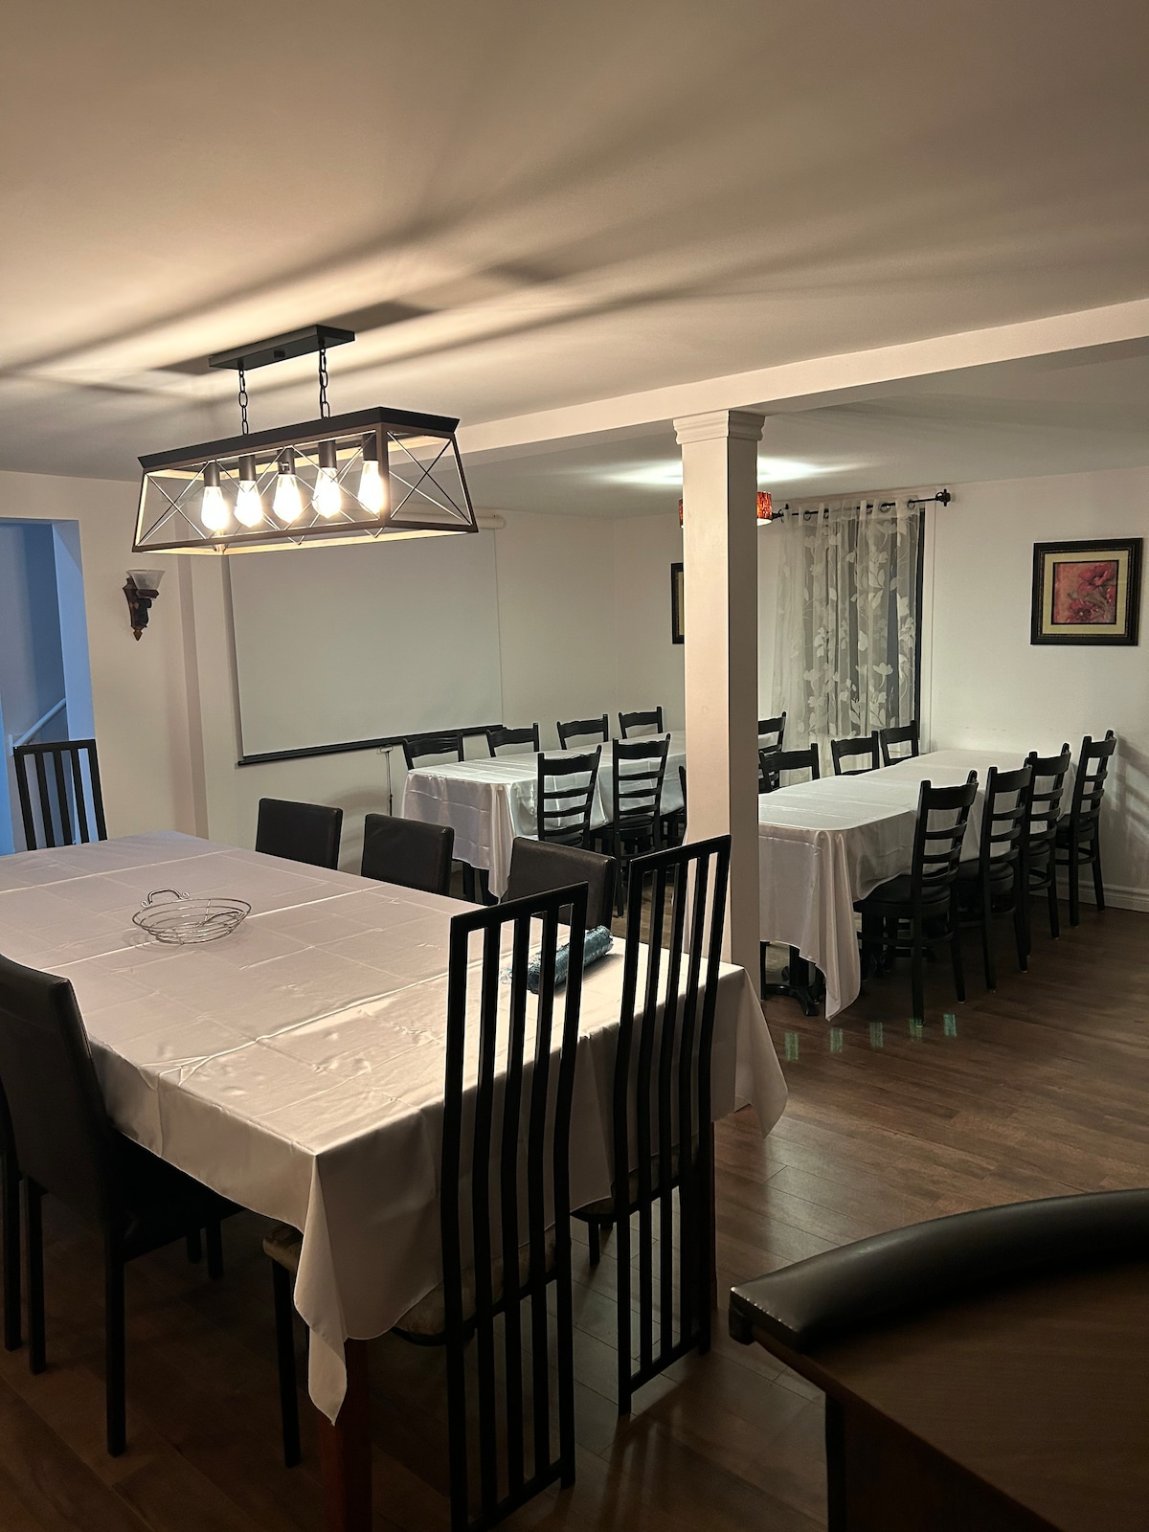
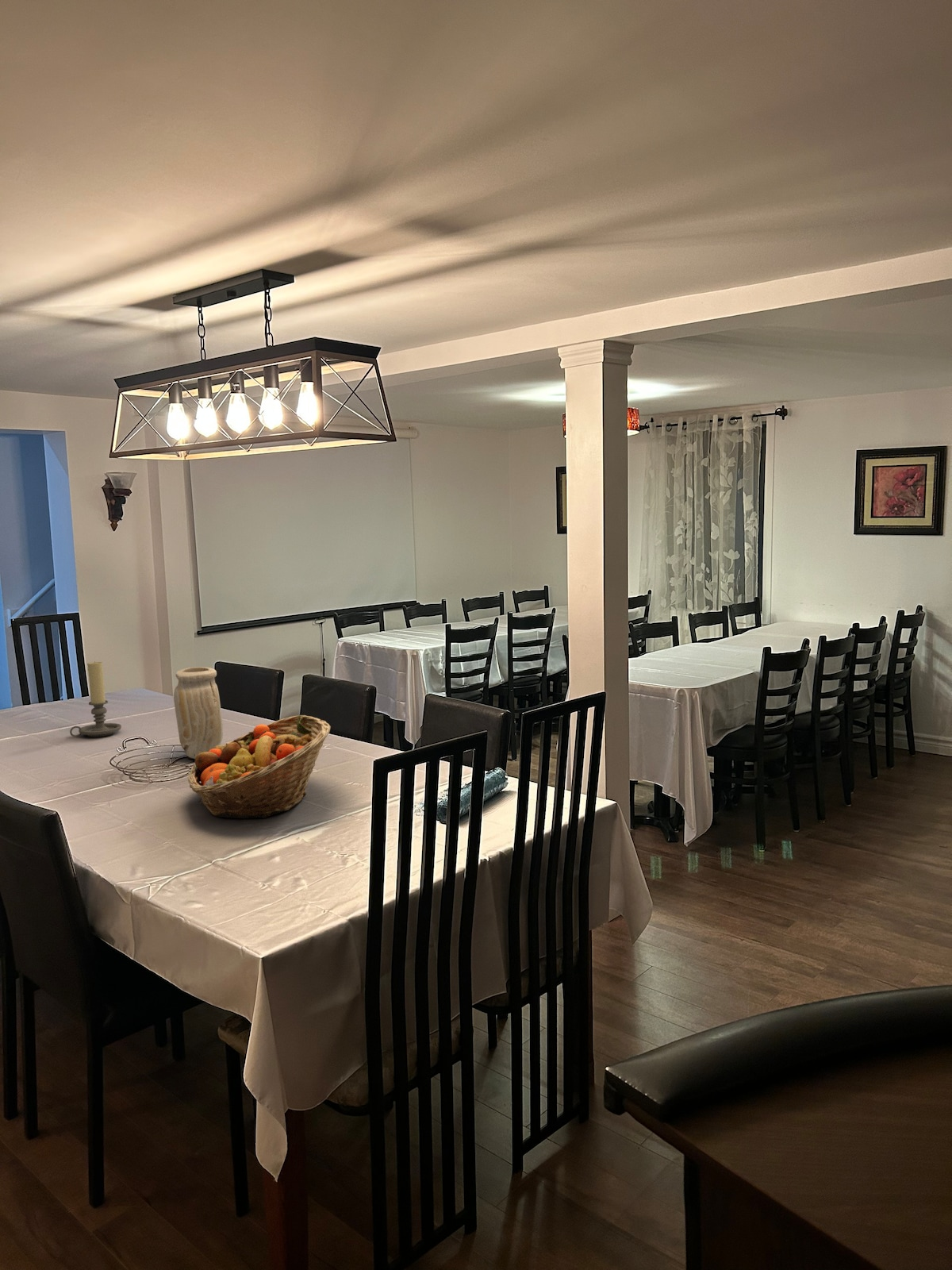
+ vase [173,666,224,760]
+ candle holder [69,660,122,737]
+ fruit basket [187,714,332,819]
